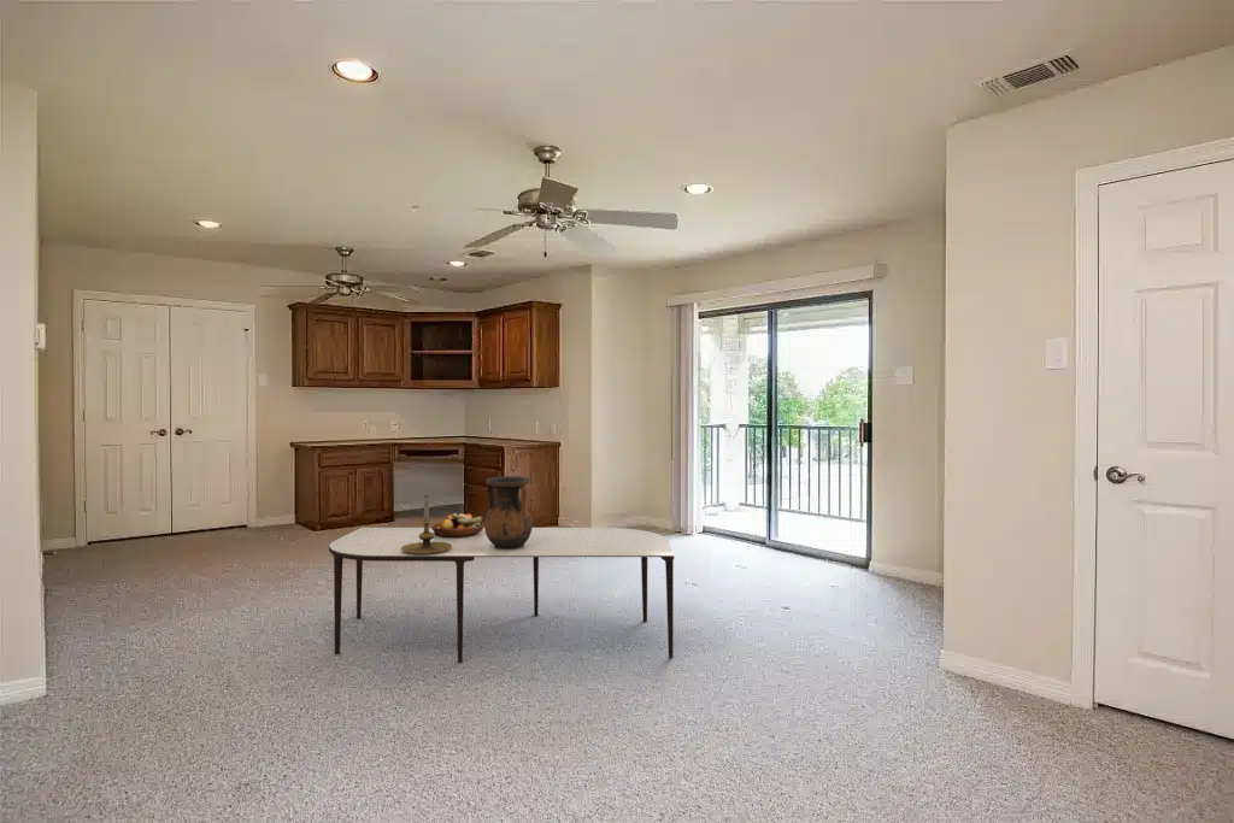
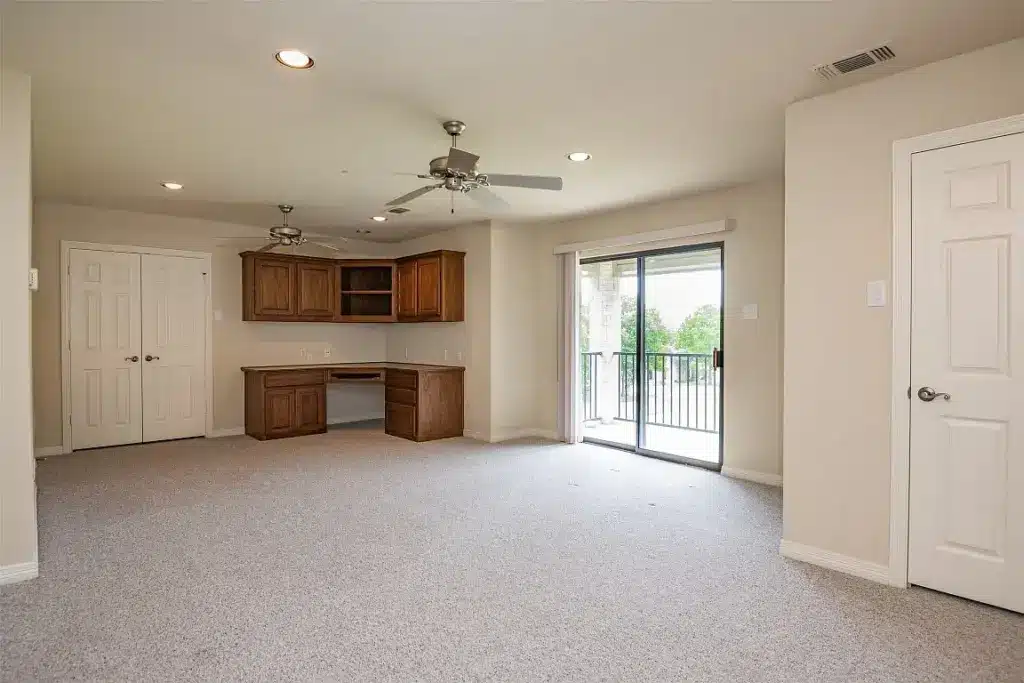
- fruit bowl [430,512,484,537]
- dining table [328,527,675,664]
- vase [483,475,534,549]
- candle holder [401,494,452,554]
